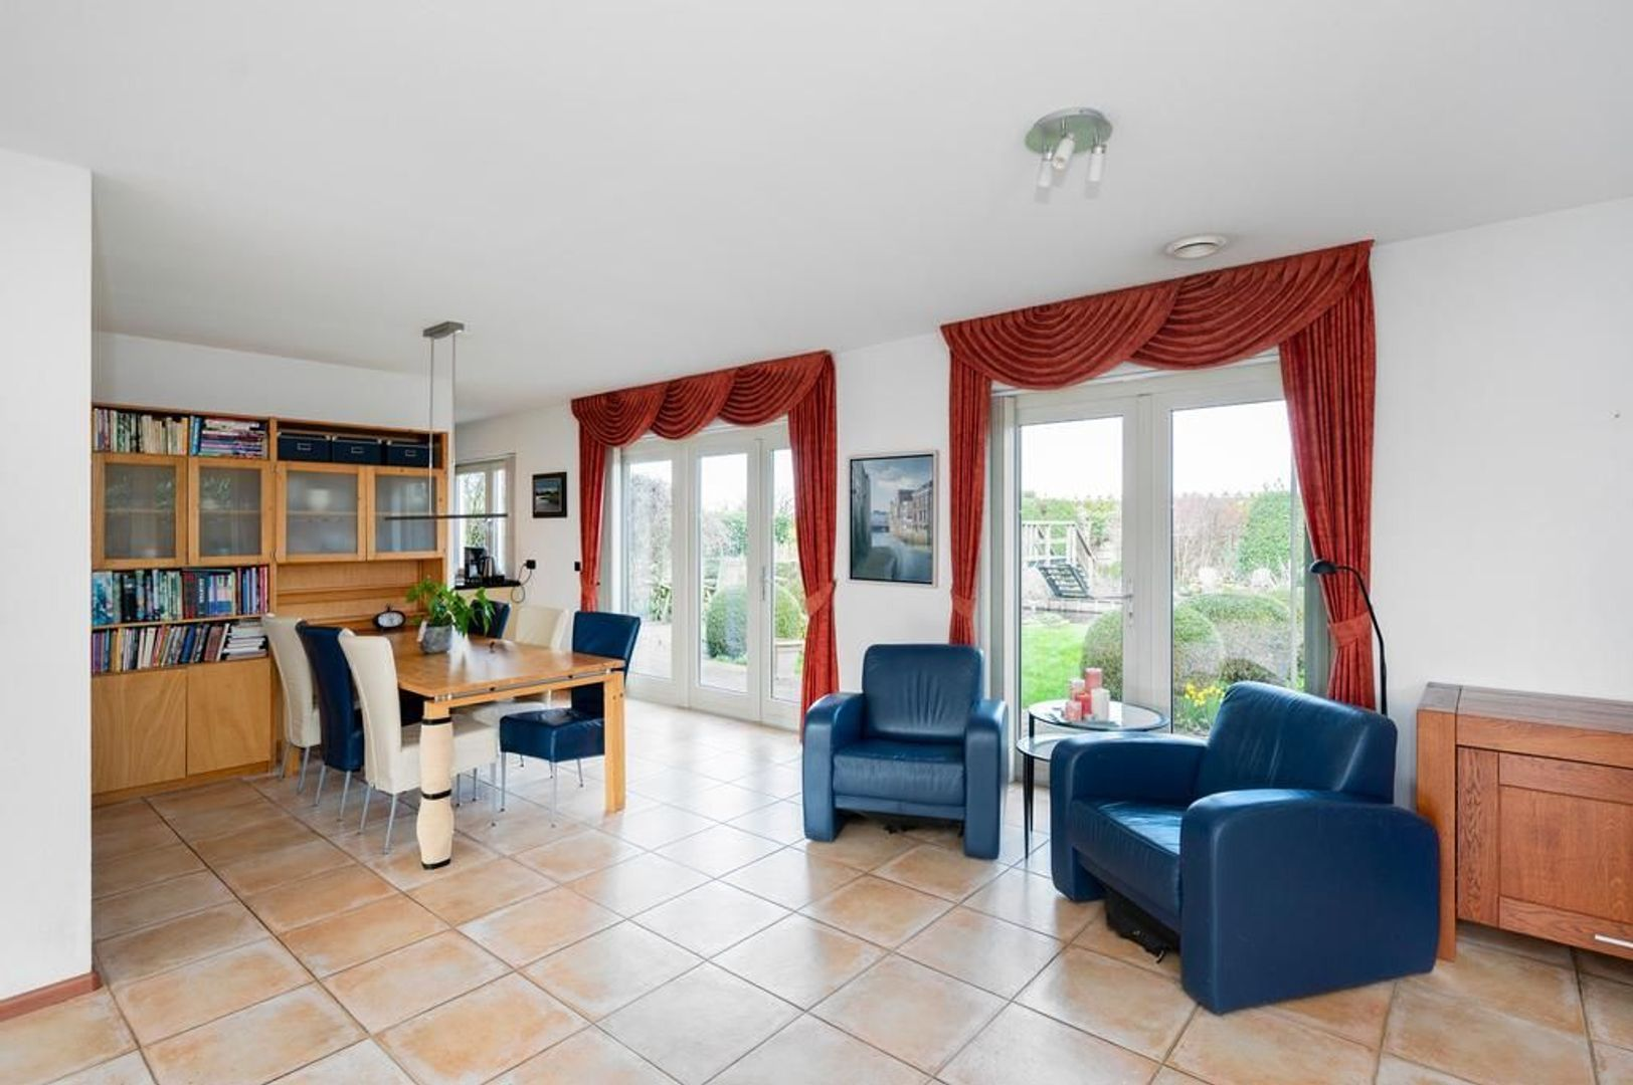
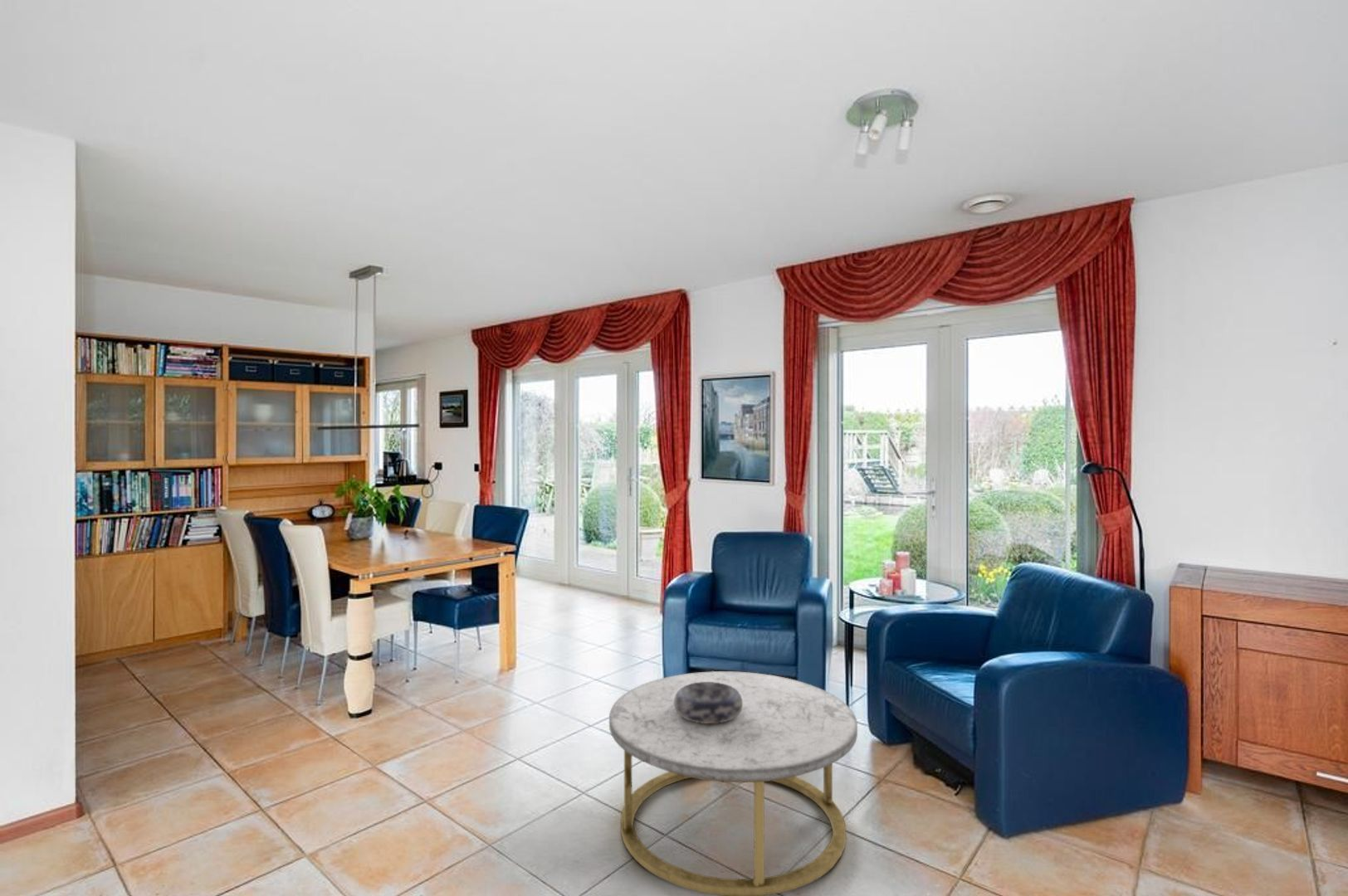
+ coffee table [608,670,858,896]
+ decorative bowl [674,682,742,723]
